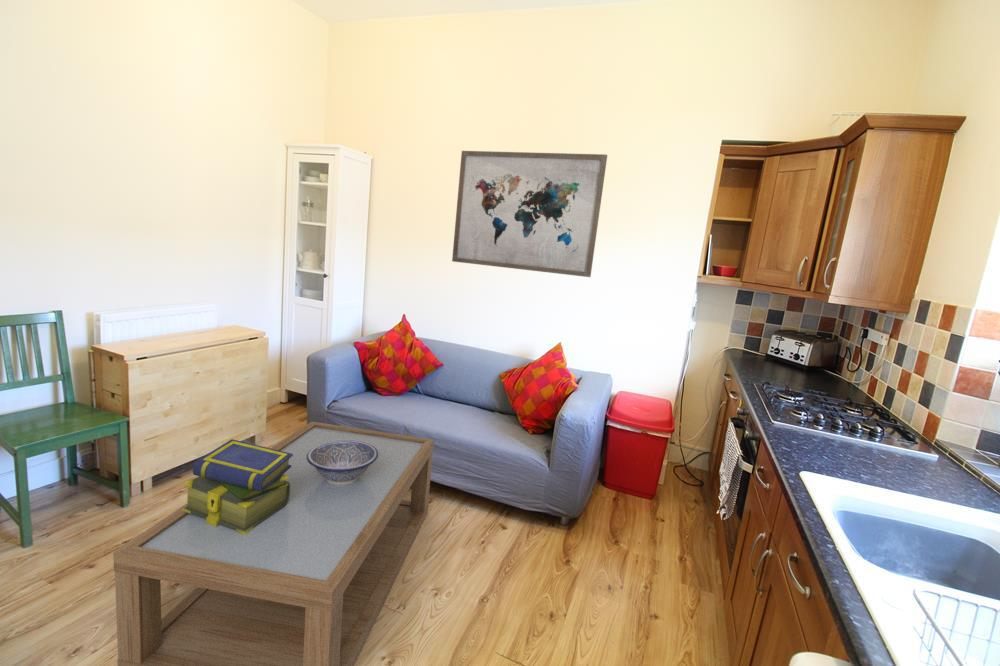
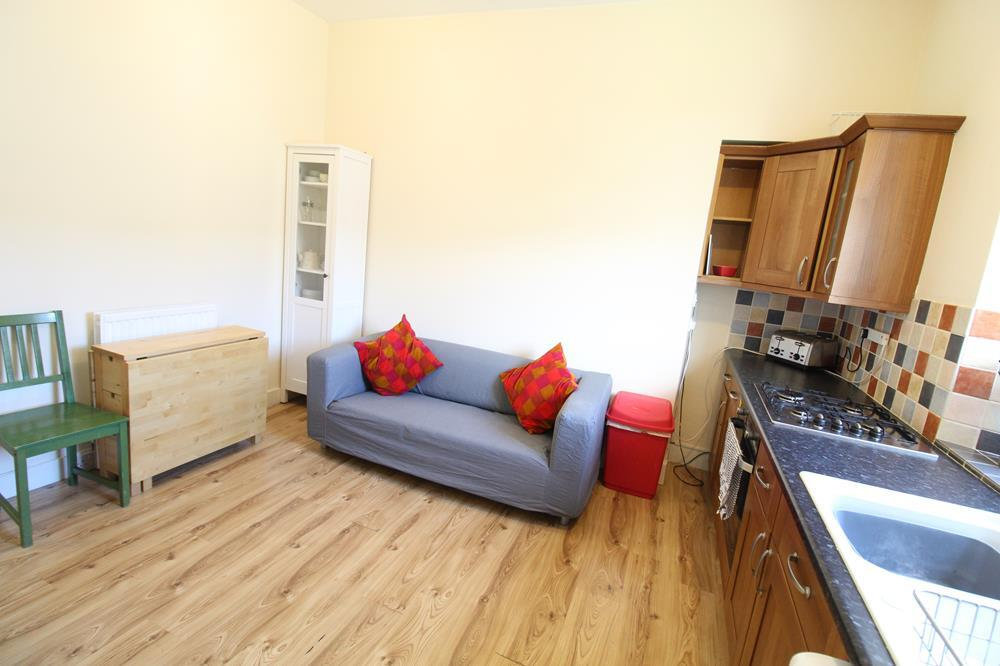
- coffee table [112,421,435,666]
- stack of books [182,438,293,535]
- wall art [451,150,608,278]
- decorative bowl [306,440,378,485]
